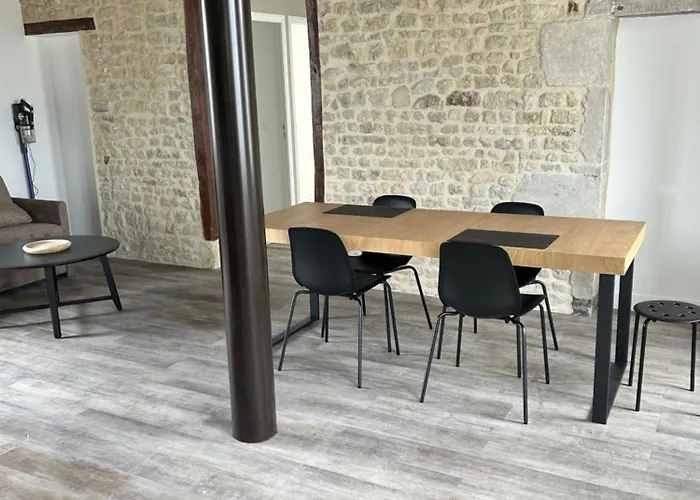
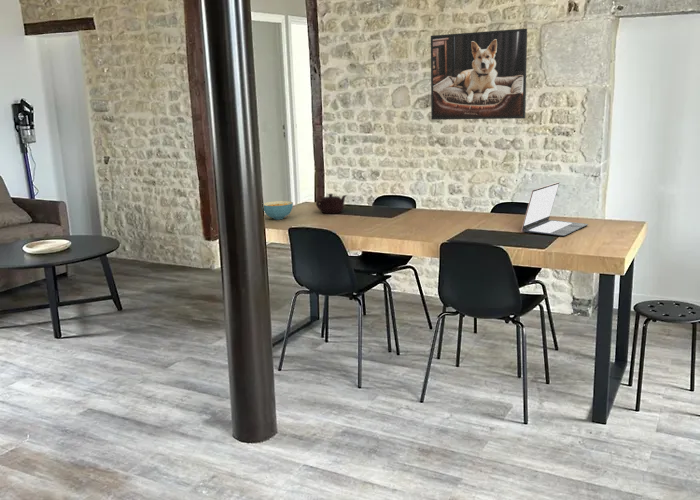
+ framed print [430,28,528,121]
+ teapot [315,193,348,215]
+ laptop [521,181,589,237]
+ cereal bowl [263,200,294,220]
